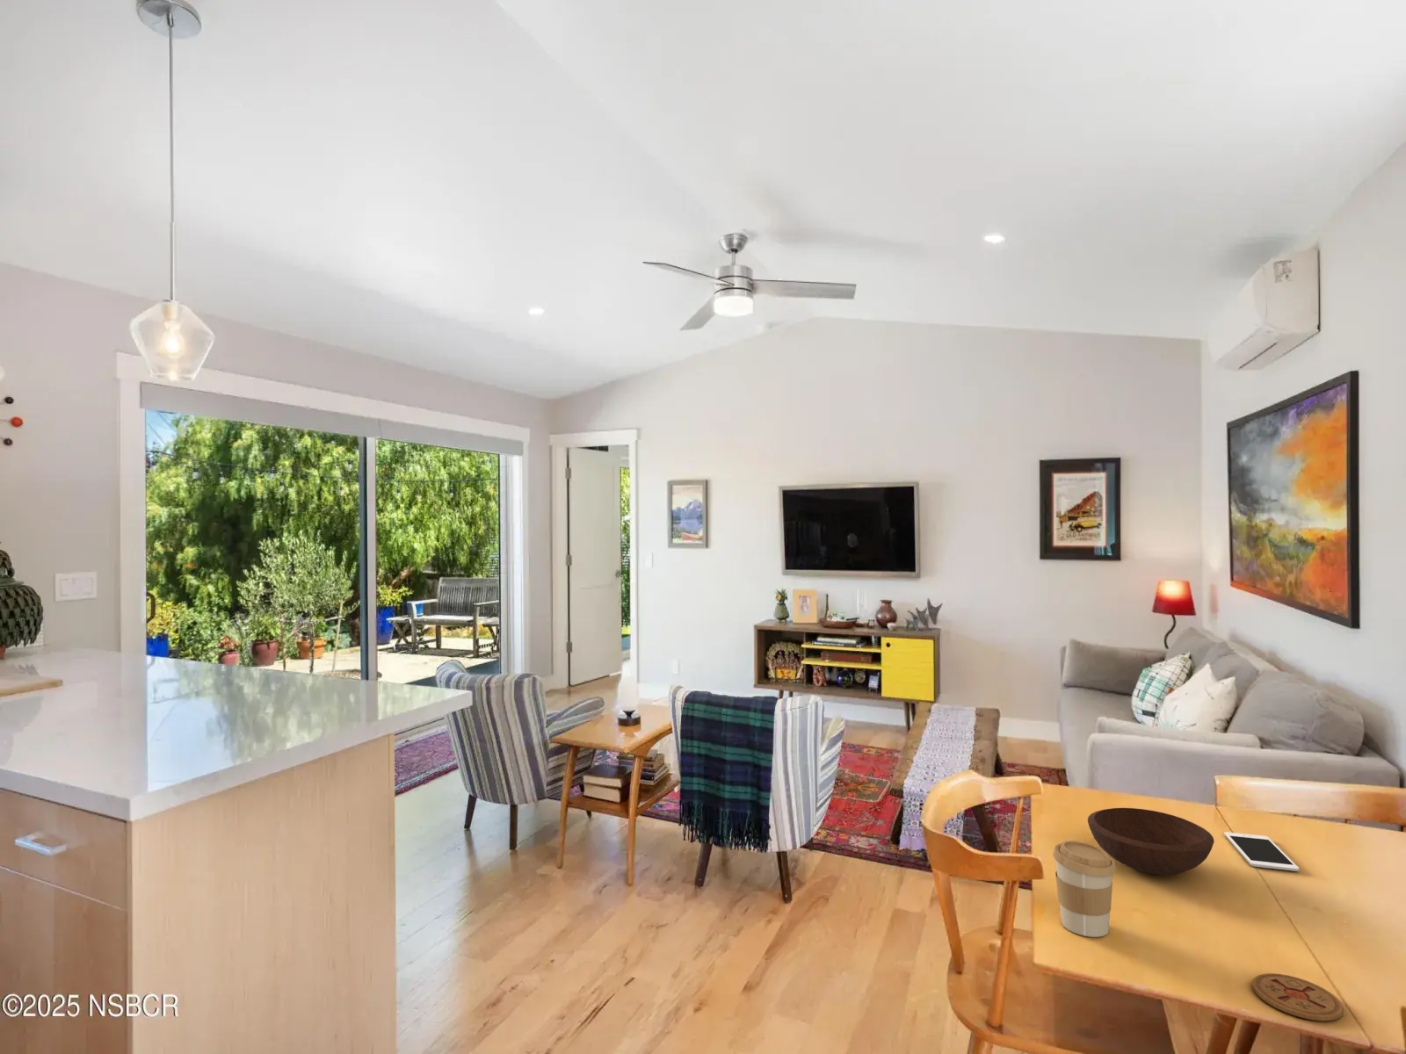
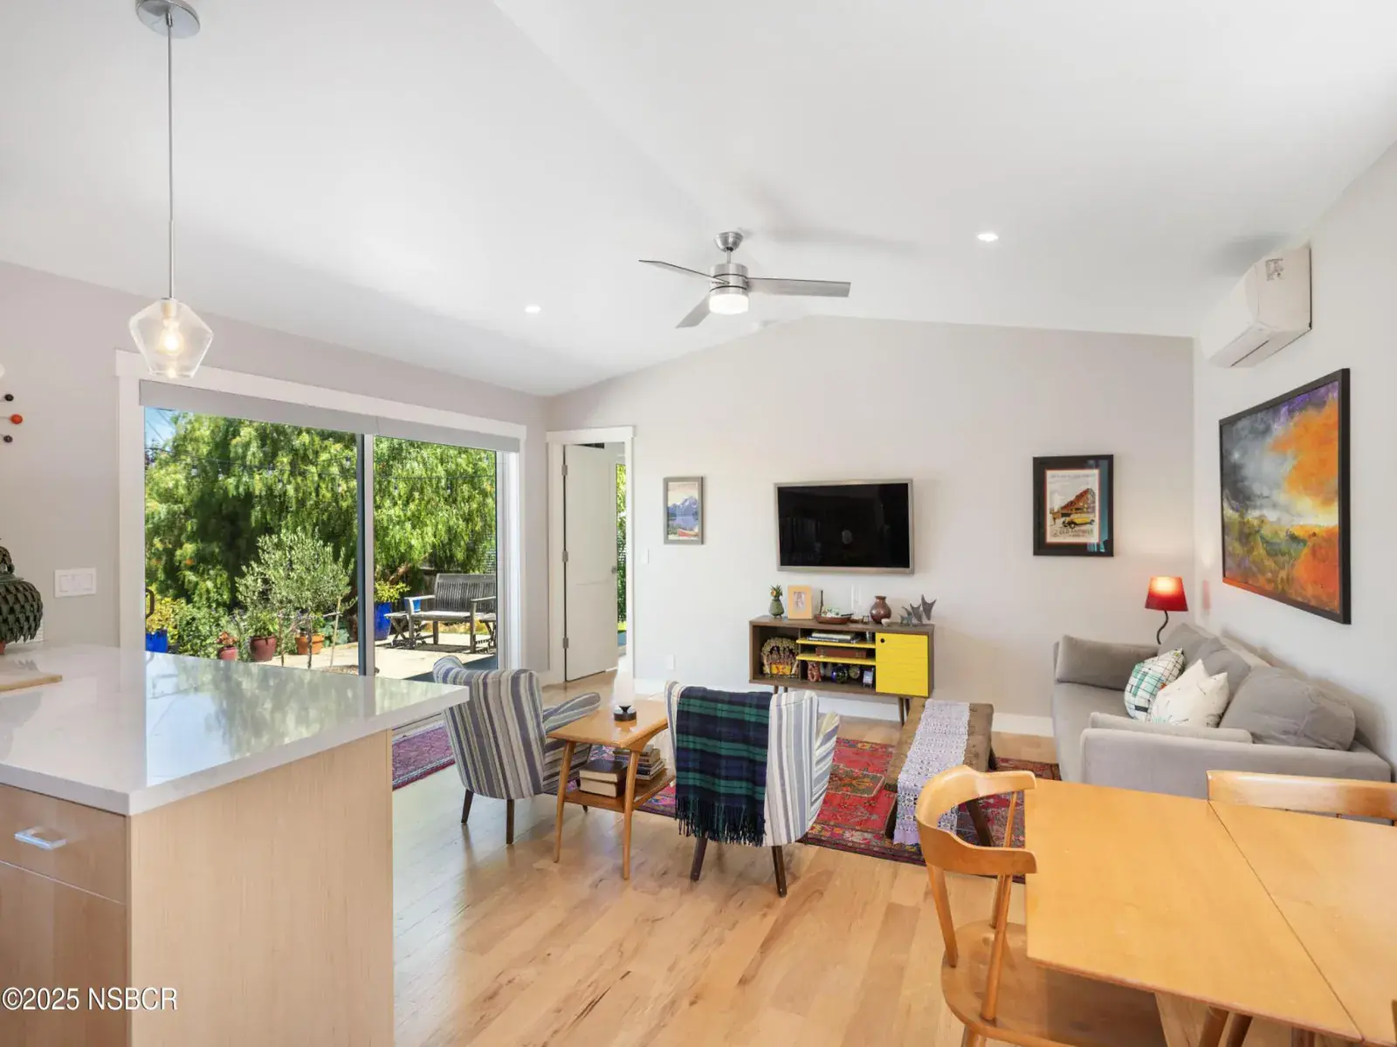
- coaster [1251,972,1344,1022]
- bowl [1087,807,1216,876]
- coffee cup [1053,839,1117,938]
- cell phone [1223,830,1300,872]
